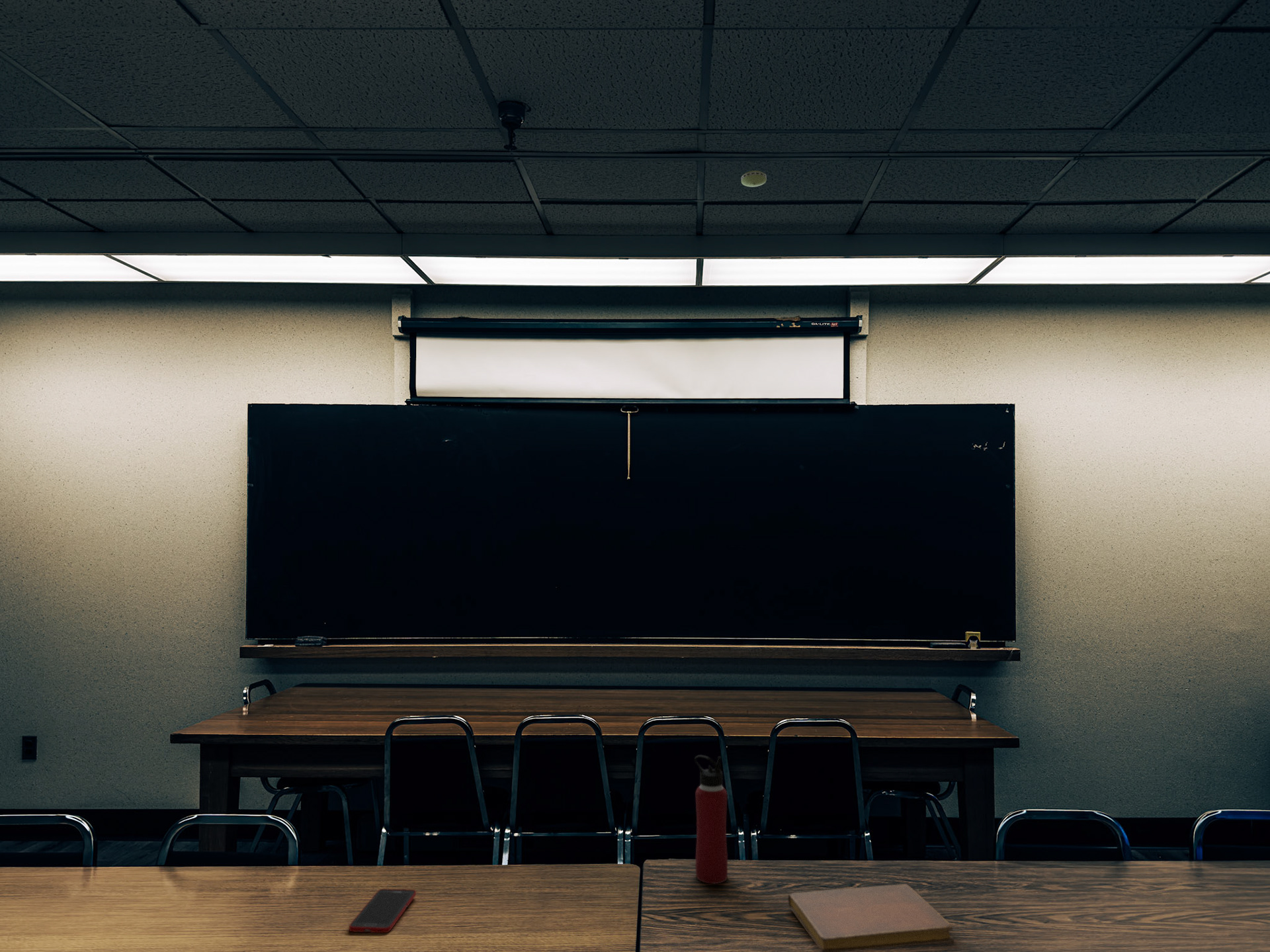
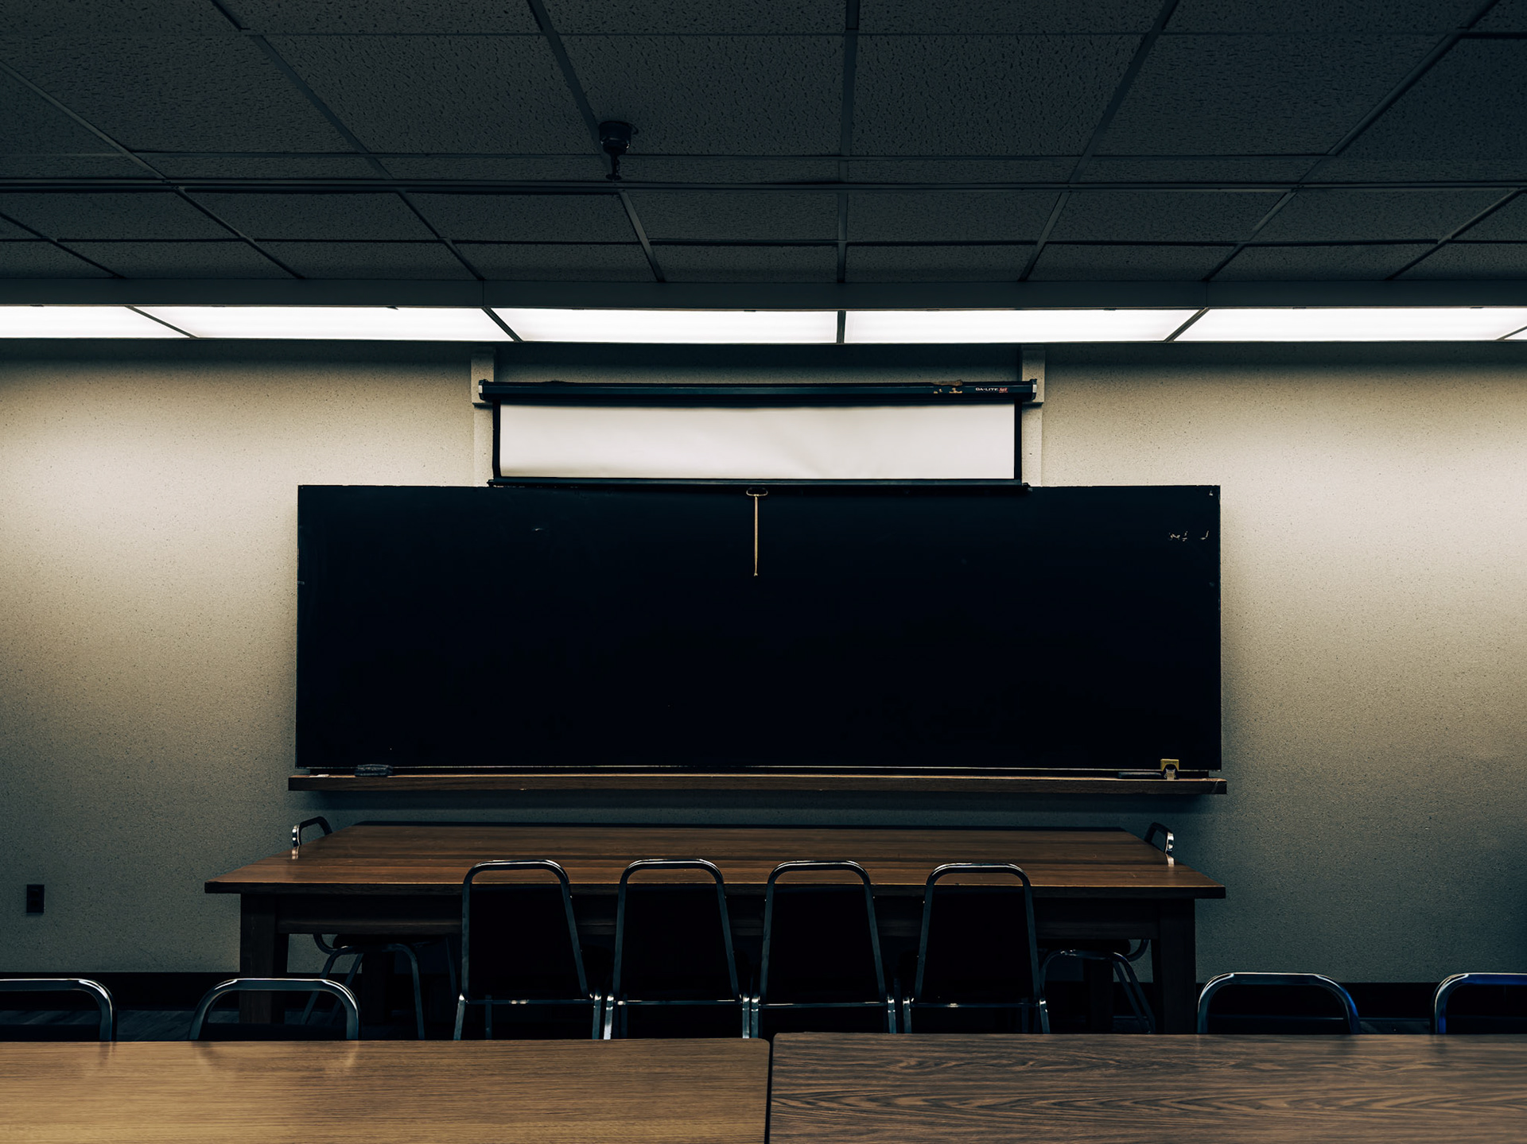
- cell phone [349,888,417,933]
- water bottle [694,754,728,885]
- smoke detector [741,170,767,187]
- notebook [787,883,954,952]
